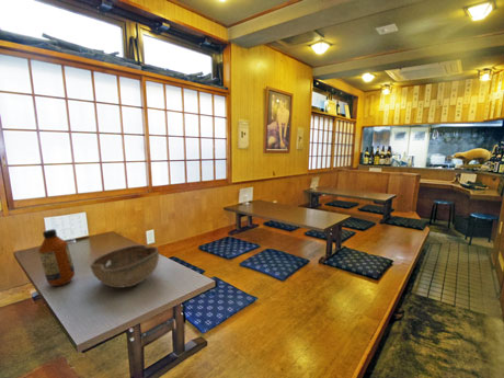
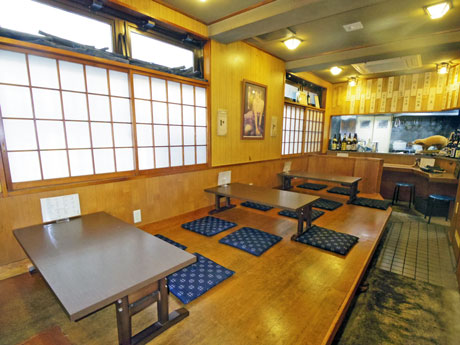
- bottle [37,228,76,287]
- bowl [90,244,160,289]
